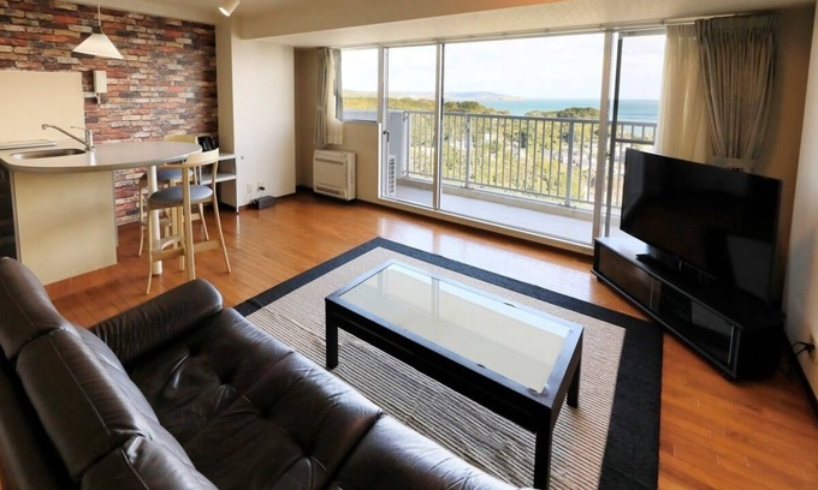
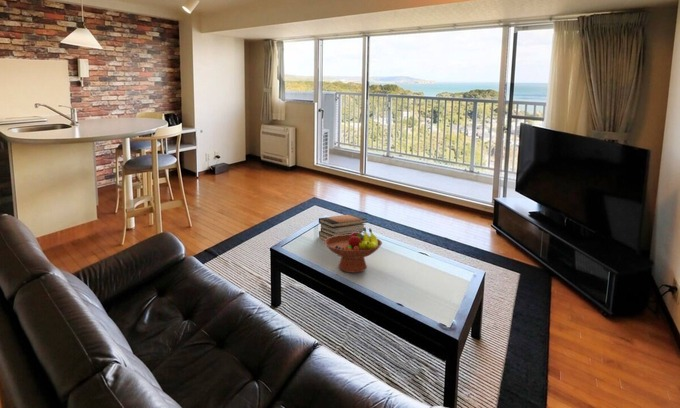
+ book stack [318,213,368,242]
+ fruit bowl [323,226,383,274]
